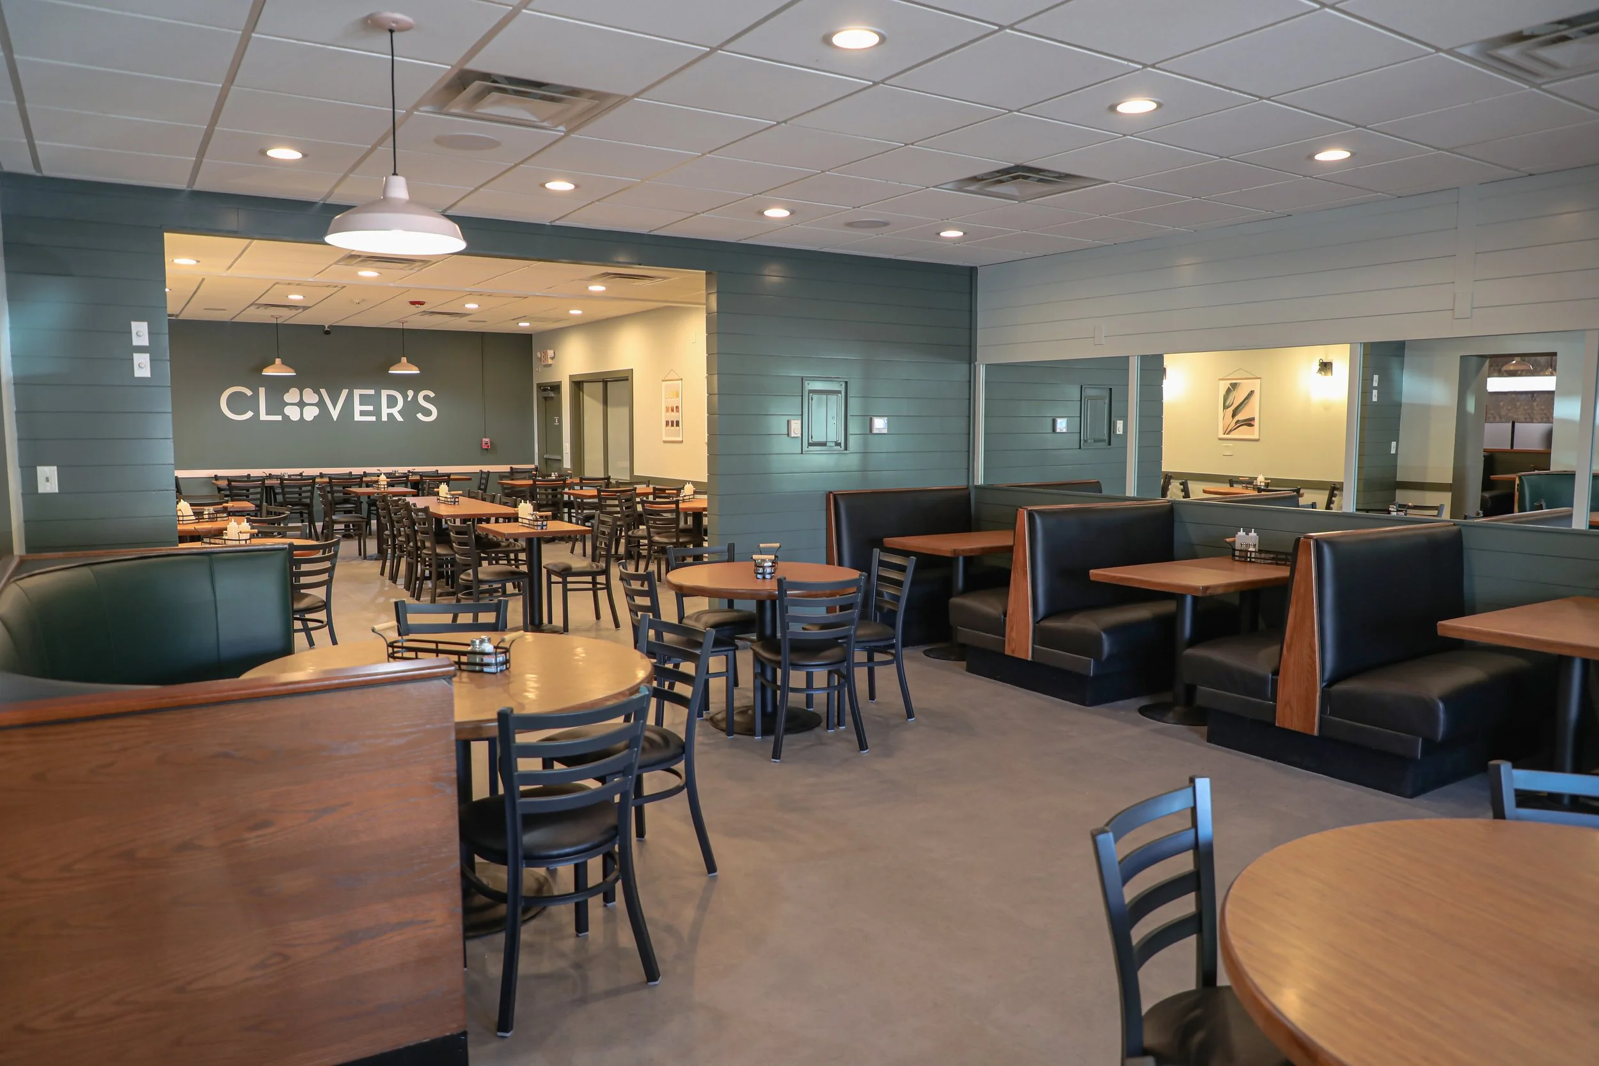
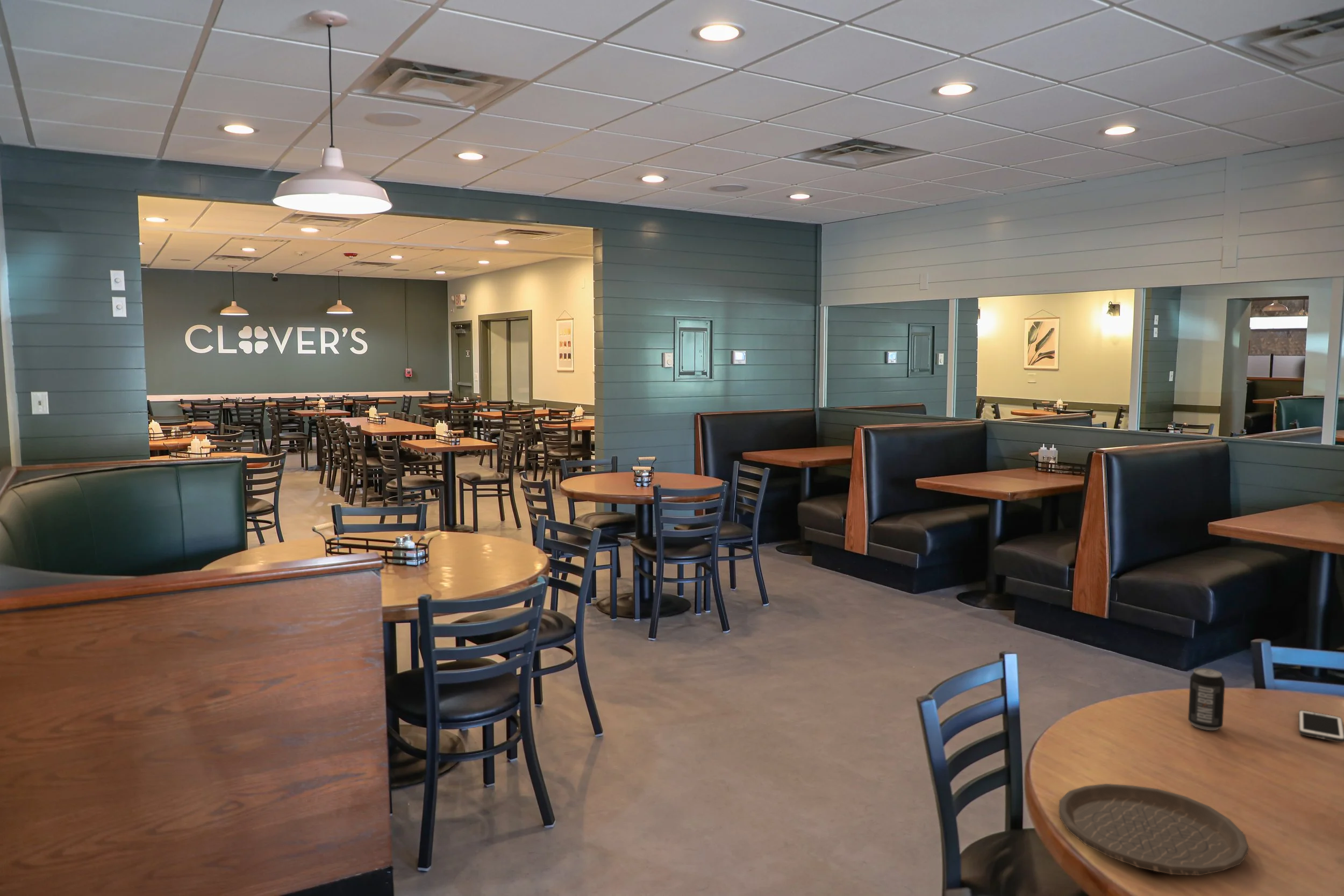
+ beverage can [1188,668,1225,731]
+ plate [1058,783,1250,876]
+ cell phone [1298,709,1344,743]
